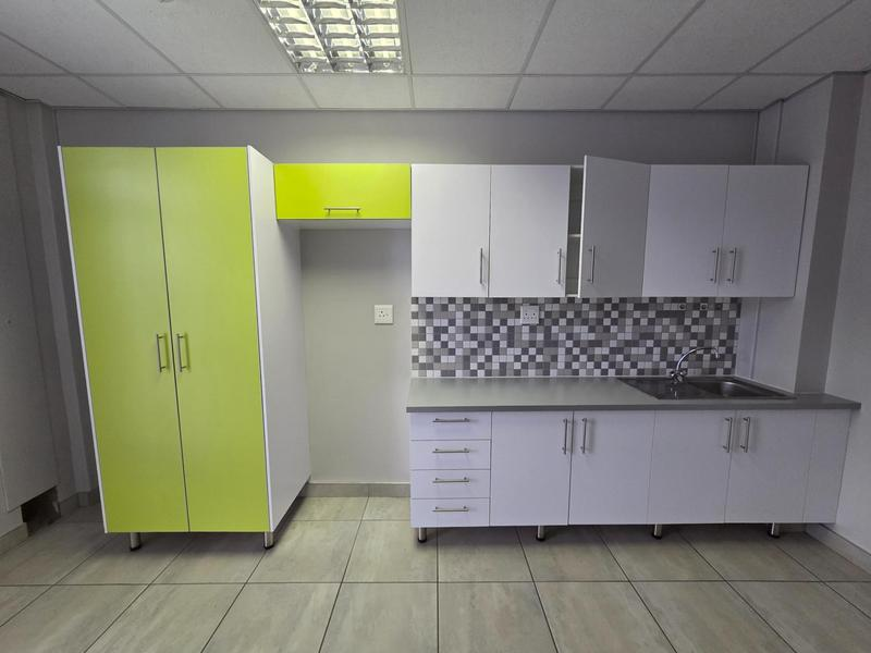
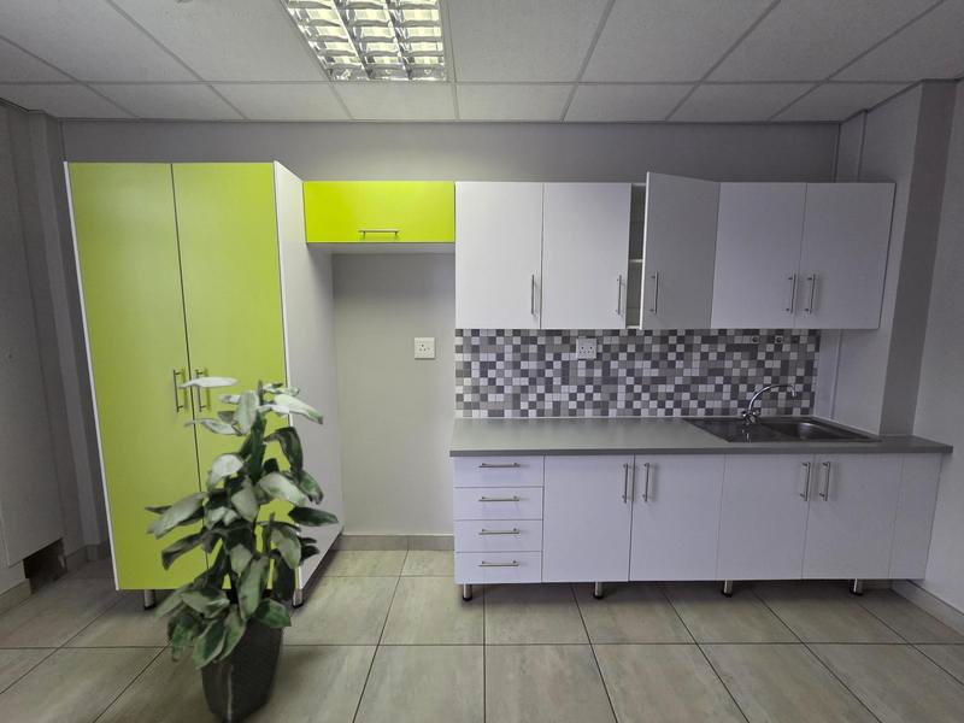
+ indoor plant [142,376,340,723]
